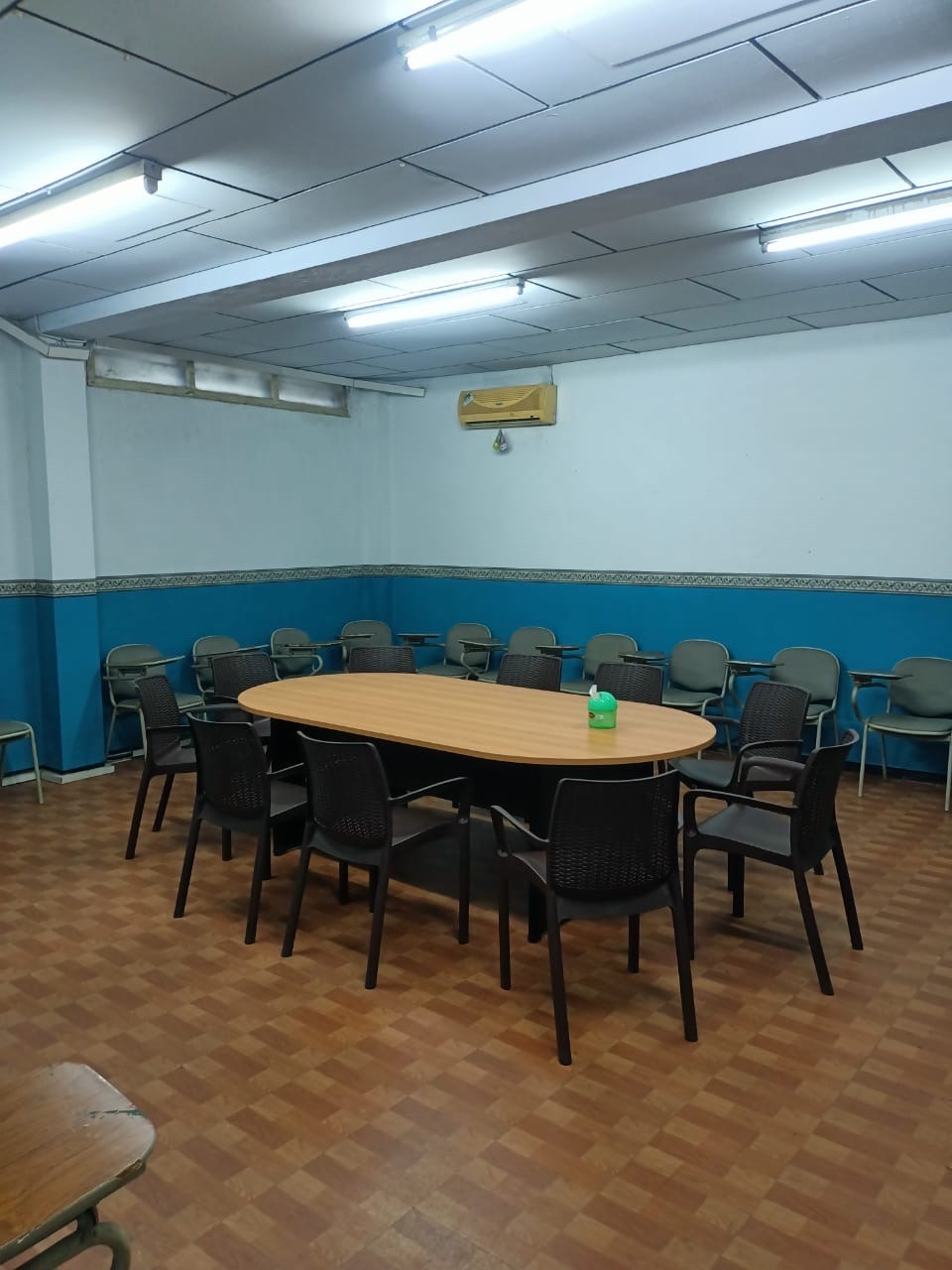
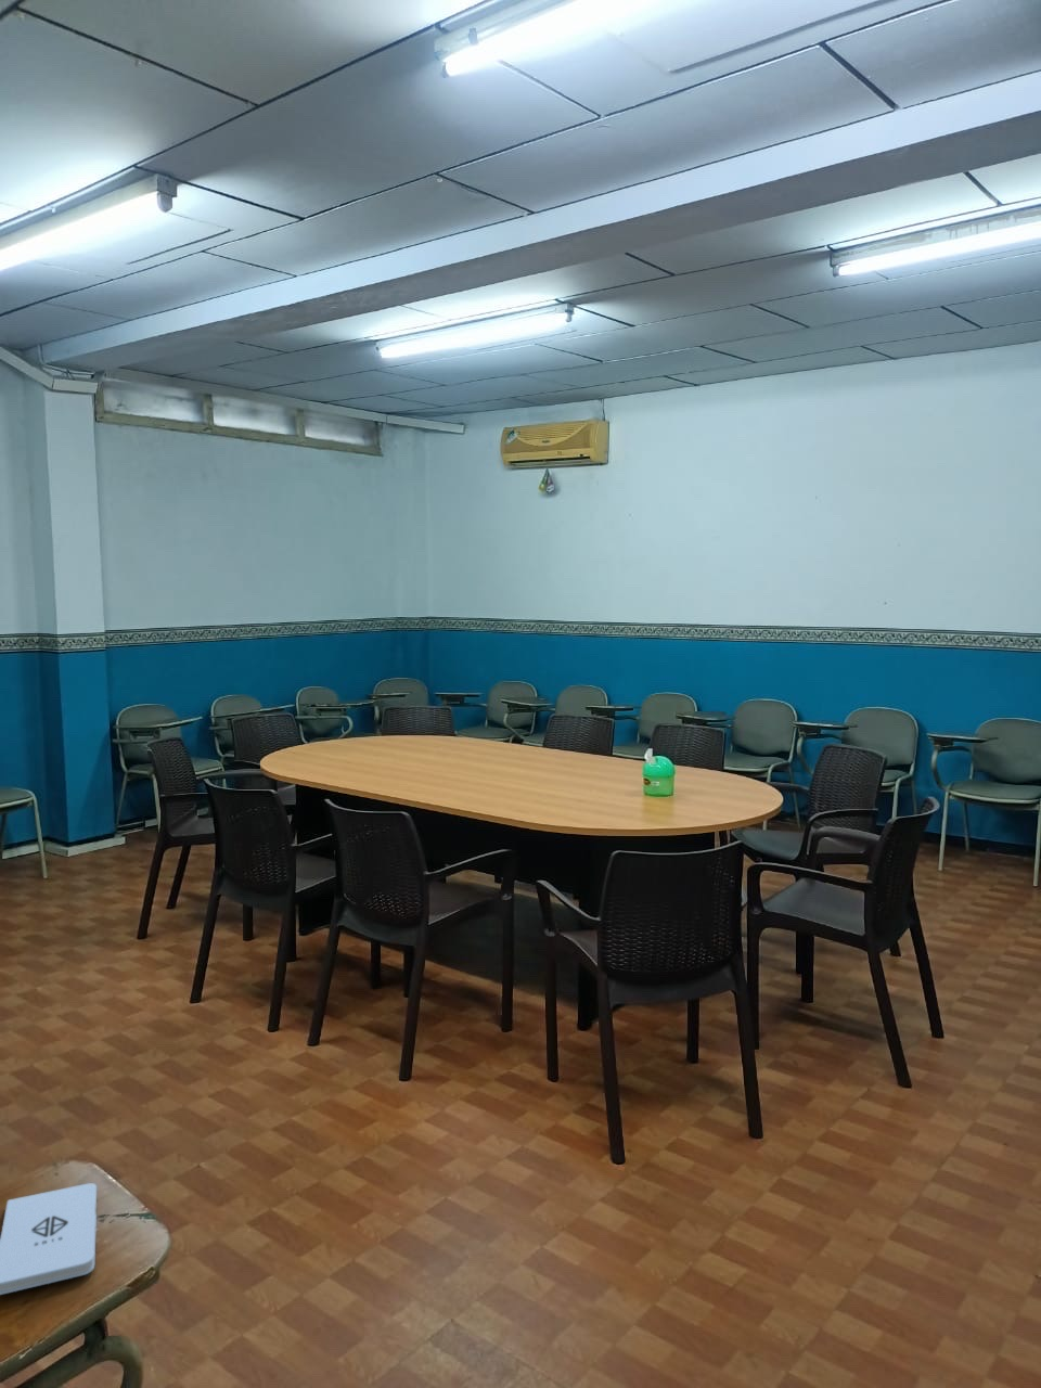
+ notepad [0,1181,97,1296]
